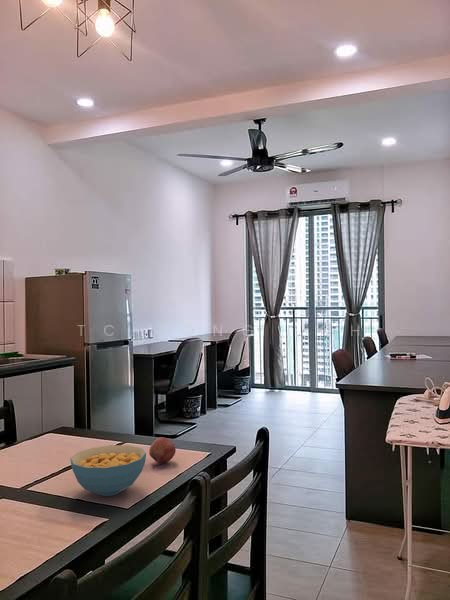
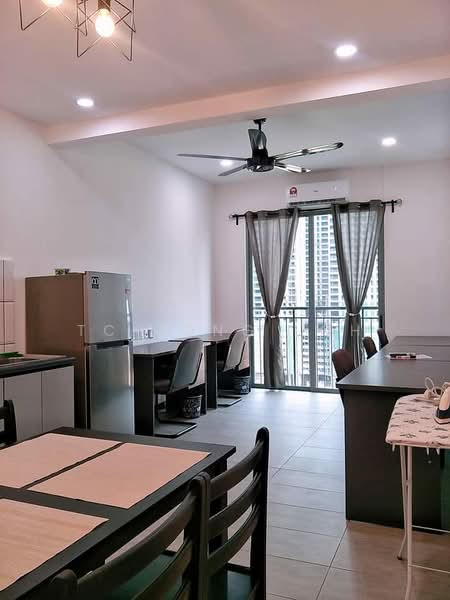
- fruit [148,436,177,465]
- cereal bowl [69,444,147,497]
